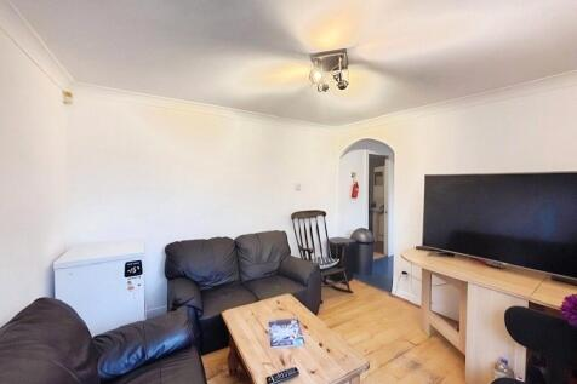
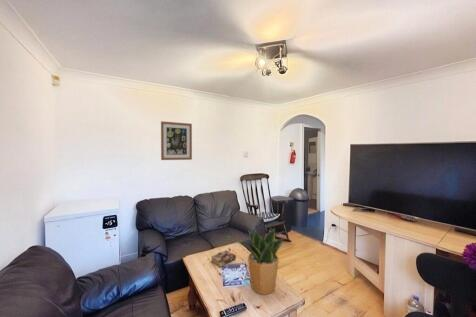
+ book [210,249,237,268]
+ potted plant [238,227,287,295]
+ wall art [160,120,193,161]
